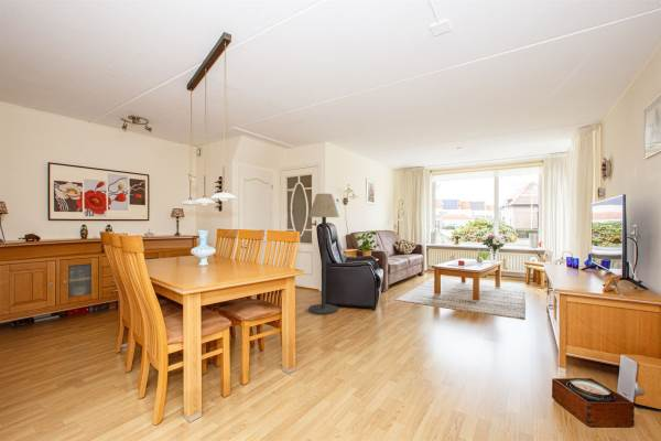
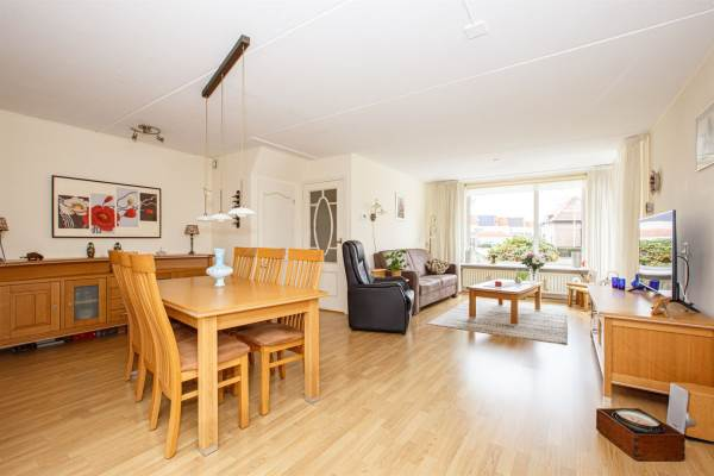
- floor lamp [307,193,340,315]
